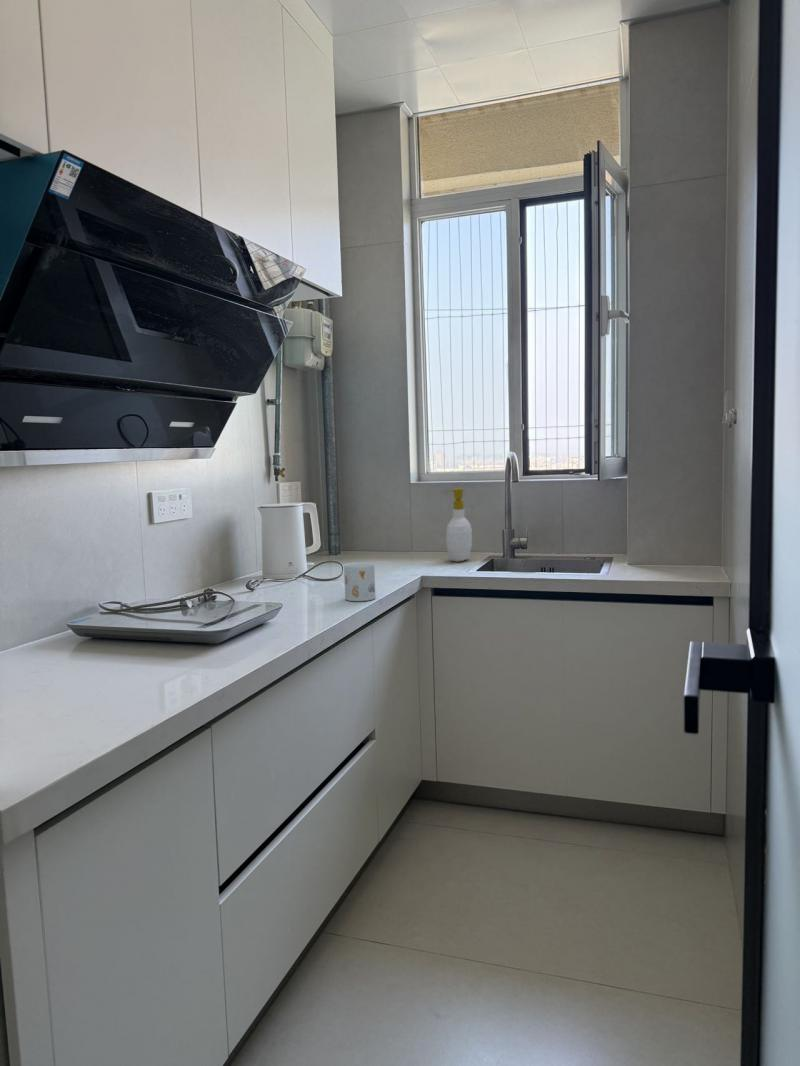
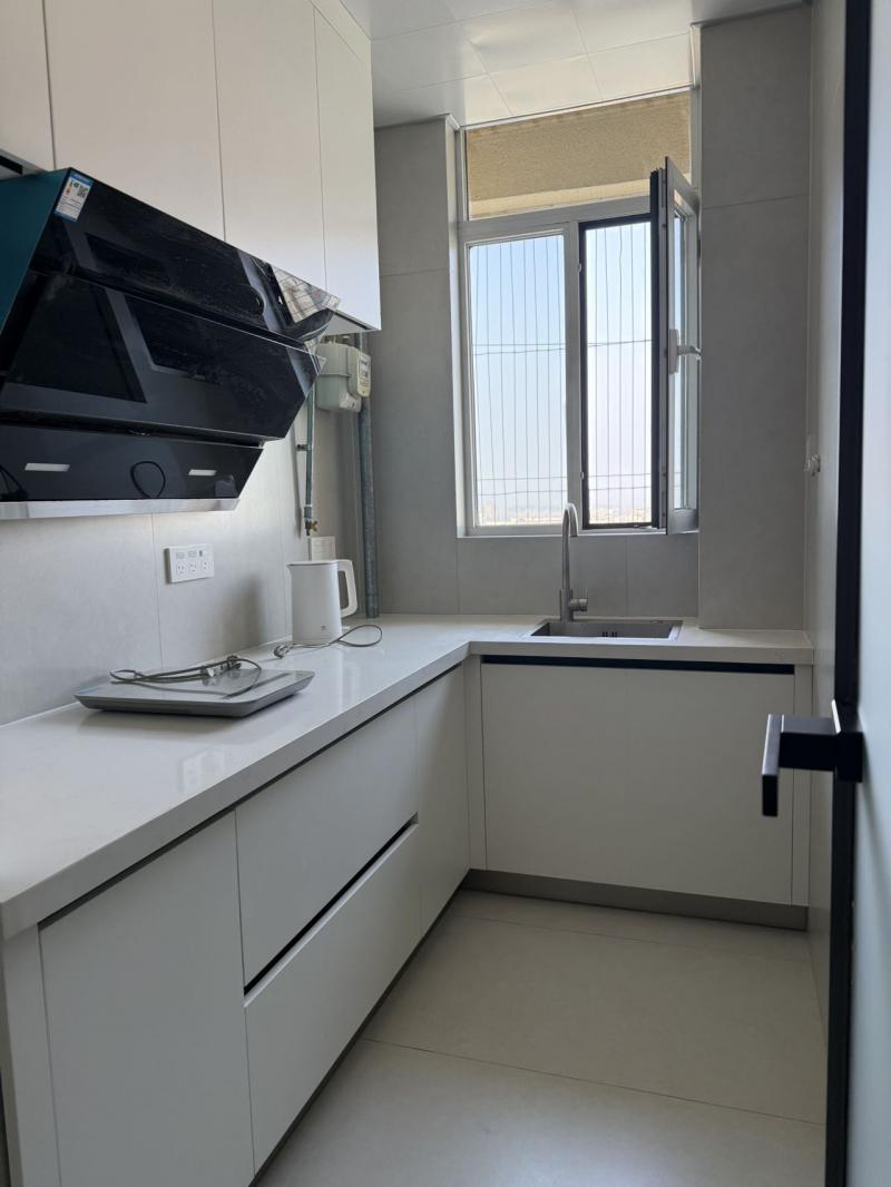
- soap bottle [444,488,473,563]
- mug [343,561,376,602]
